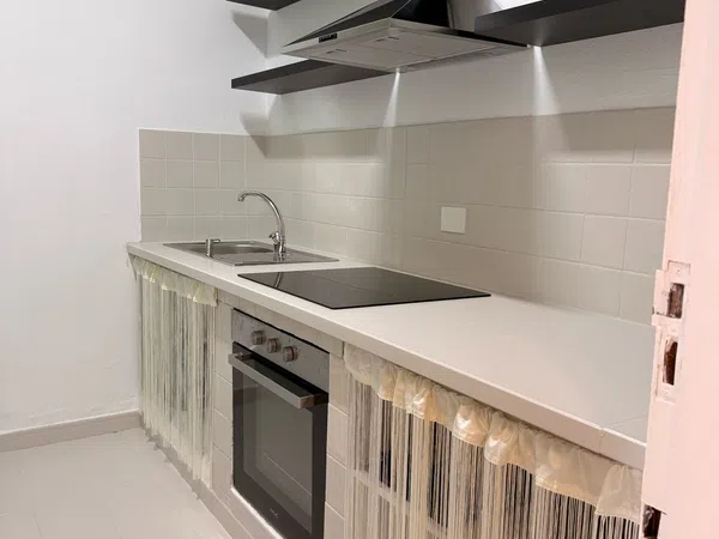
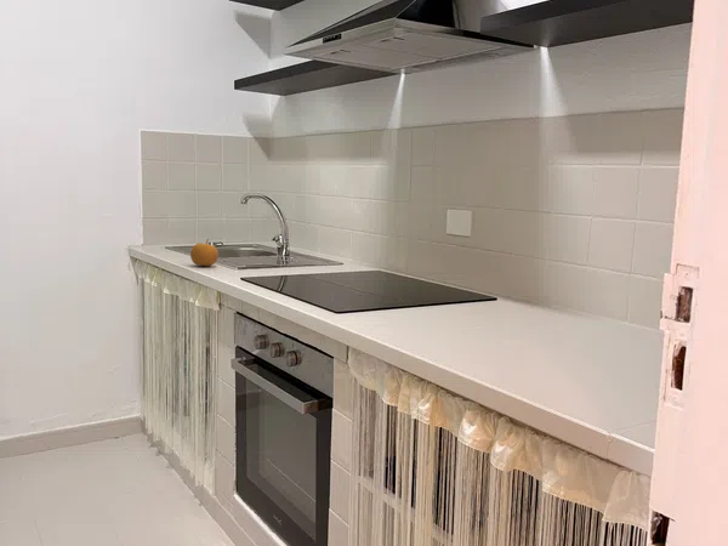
+ fruit [189,238,220,267]
